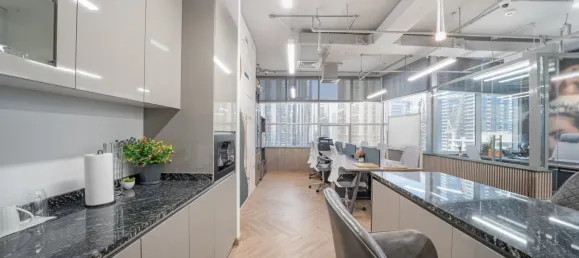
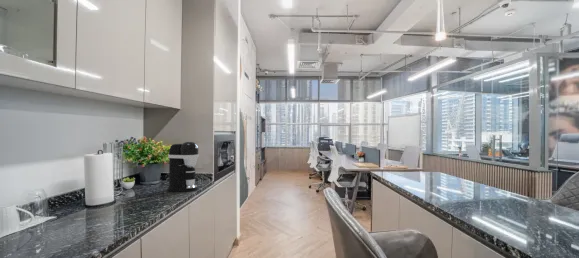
+ coffee maker [167,141,200,193]
